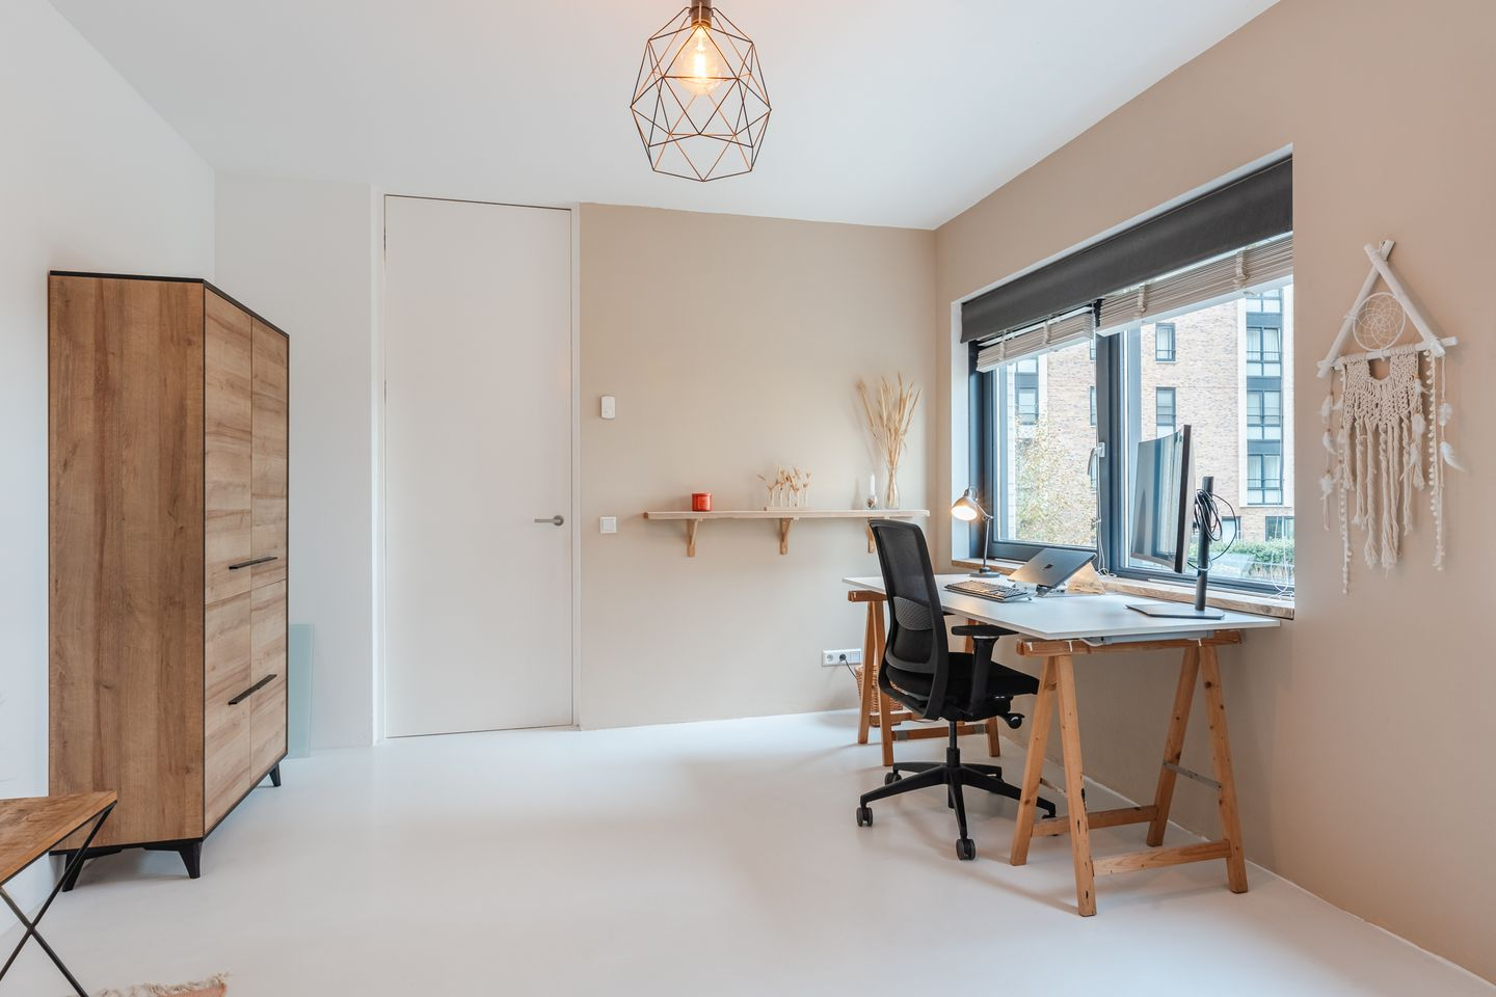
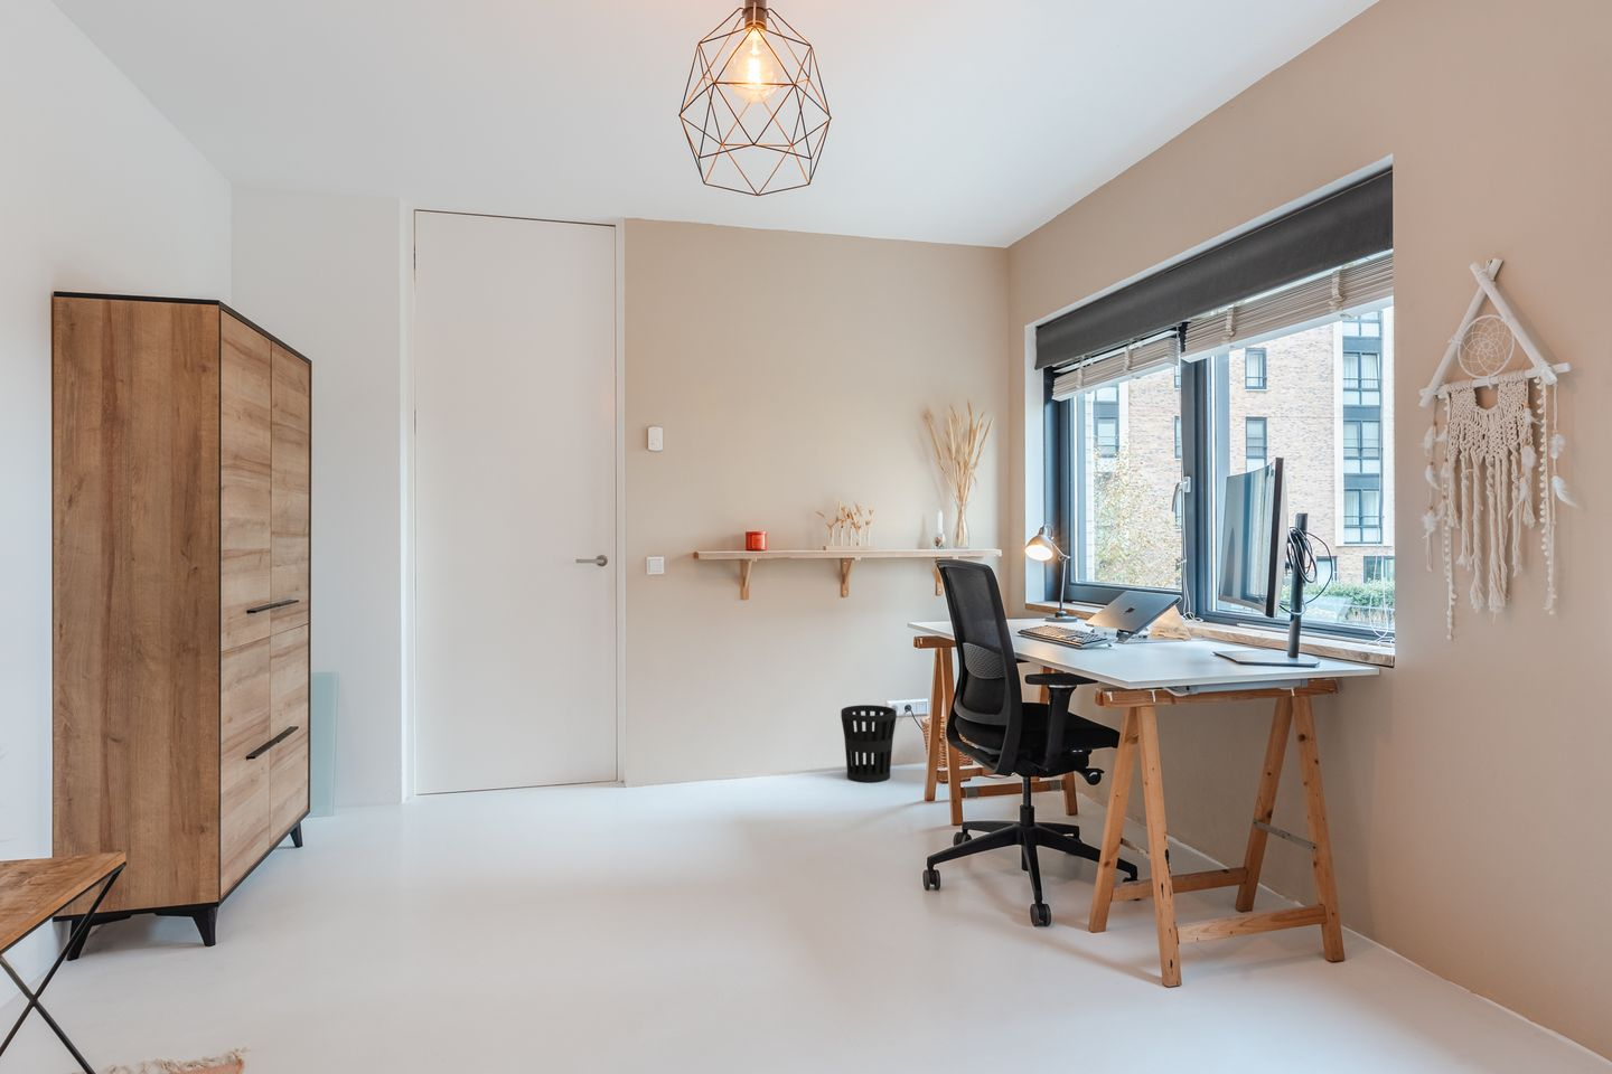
+ wastebasket [840,704,898,783]
